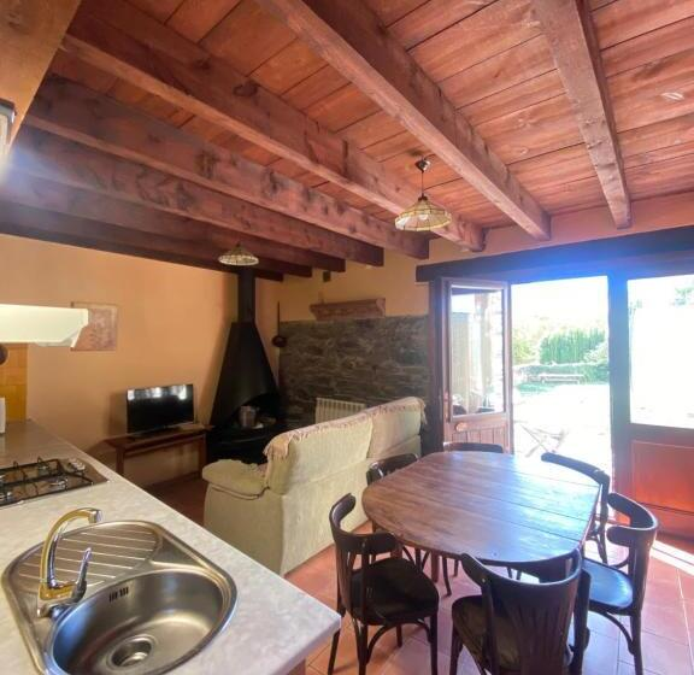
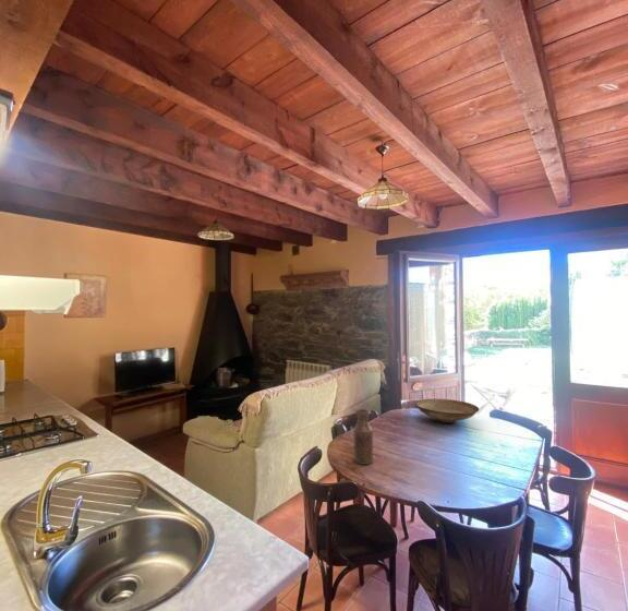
+ decorative bowl [414,397,480,424]
+ bottle [352,408,374,466]
